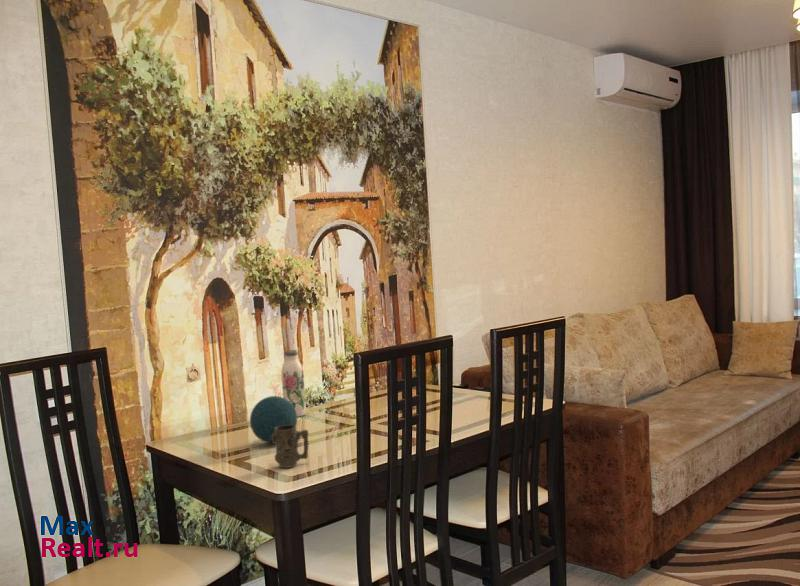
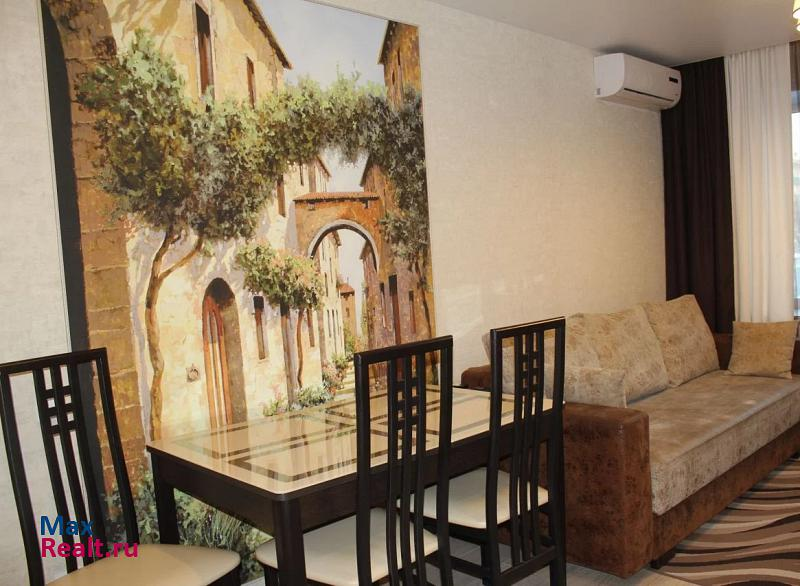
- mug [272,425,310,469]
- water bottle [281,349,307,418]
- decorative orb [249,395,298,444]
